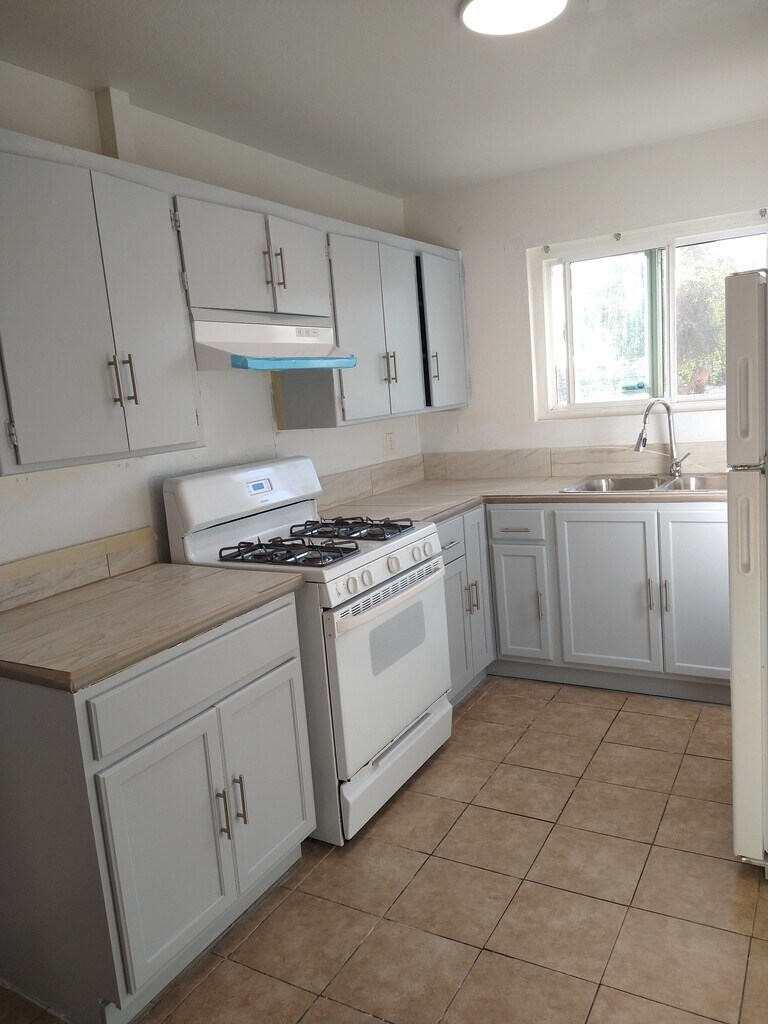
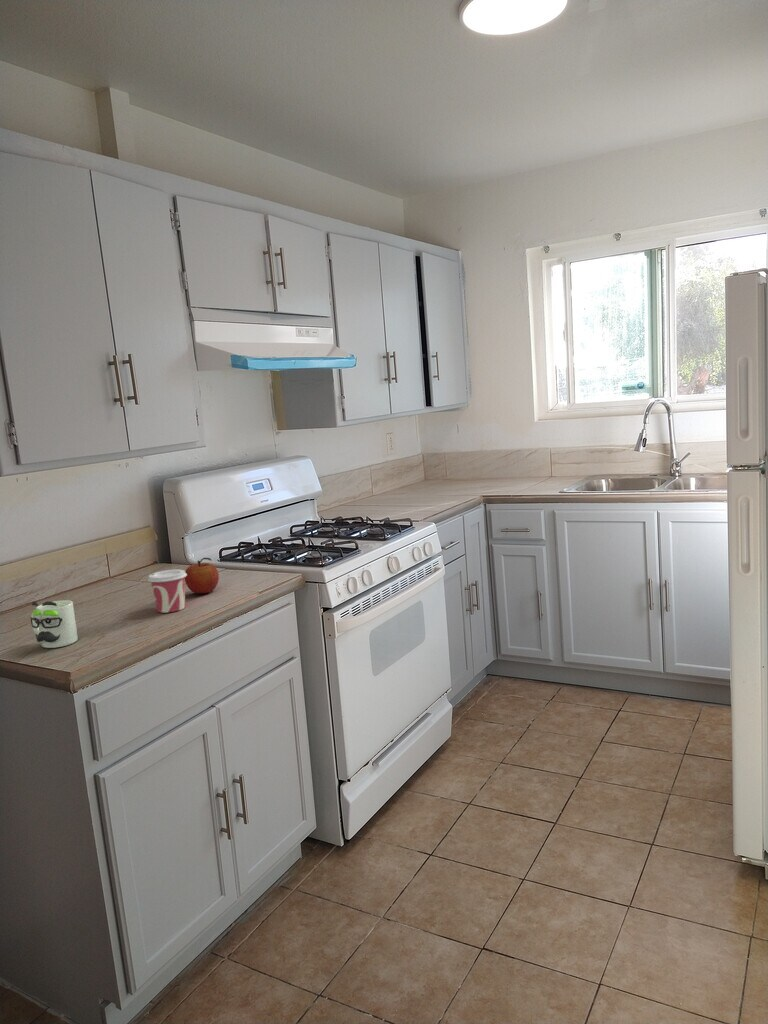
+ fruit [184,557,220,595]
+ mug [29,599,79,649]
+ cup [147,569,187,614]
